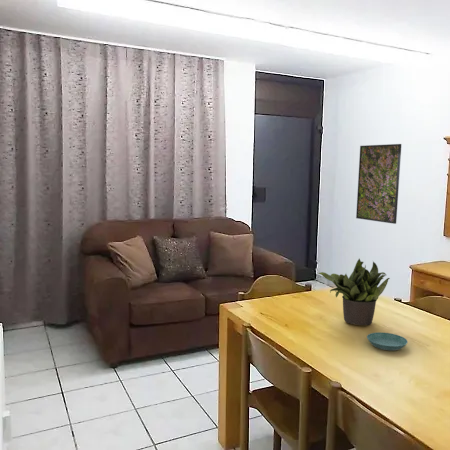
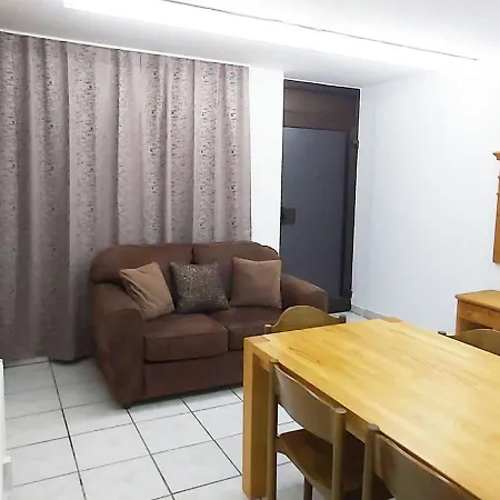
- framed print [355,143,402,225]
- potted plant [317,257,391,326]
- saucer [366,331,408,351]
